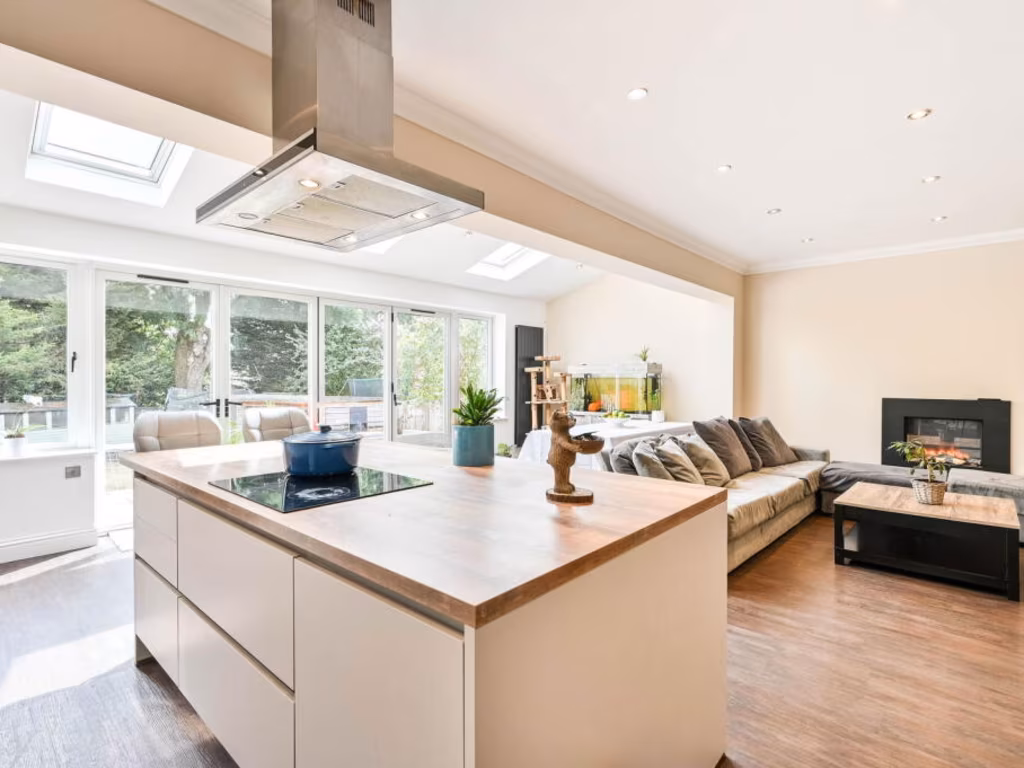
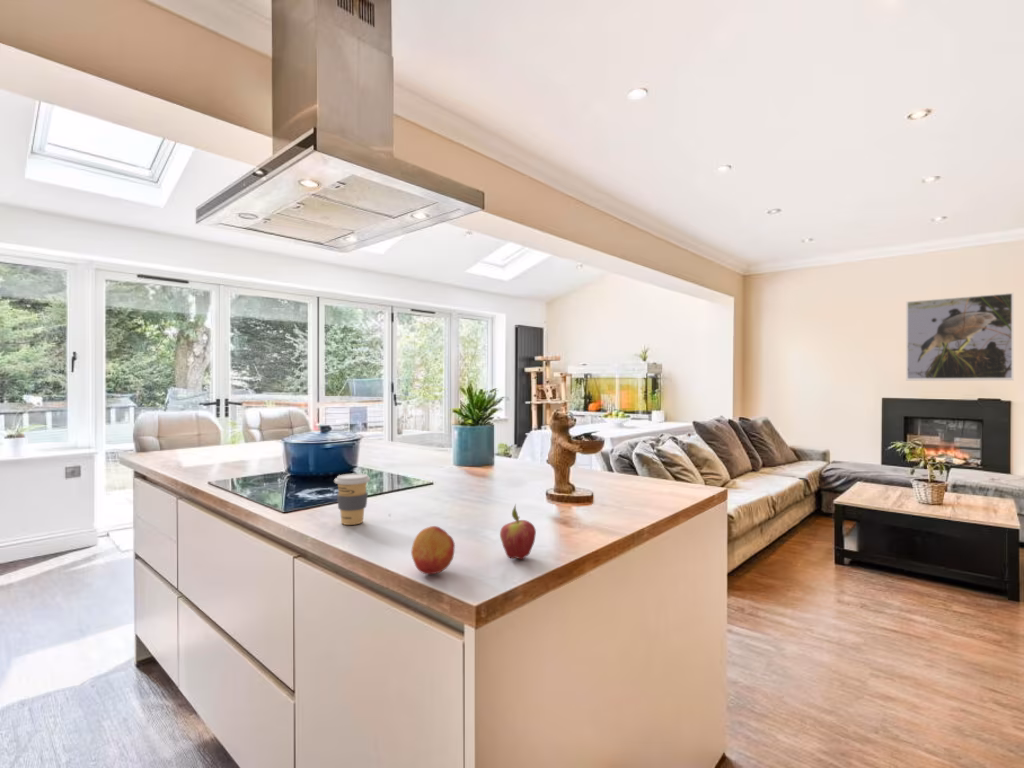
+ fruit [410,525,456,576]
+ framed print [905,292,1015,382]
+ fruit [499,503,537,560]
+ coffee cup [333,473,371,526]
